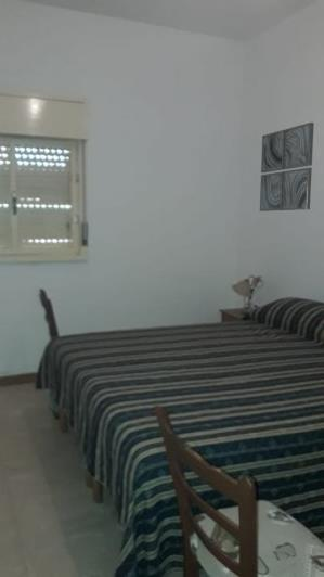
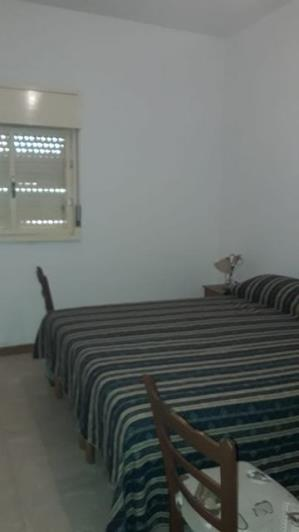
- wall art [259,121,315,213]
